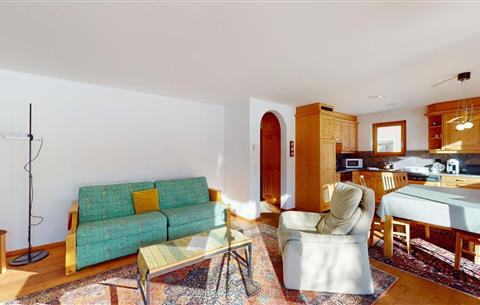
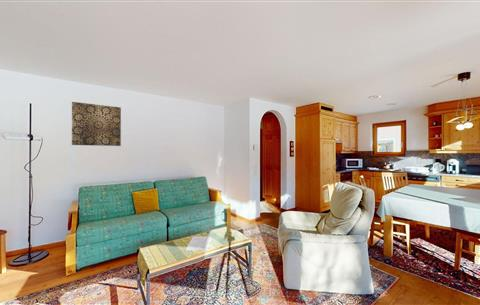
+ wall art [71,101,122,147]
